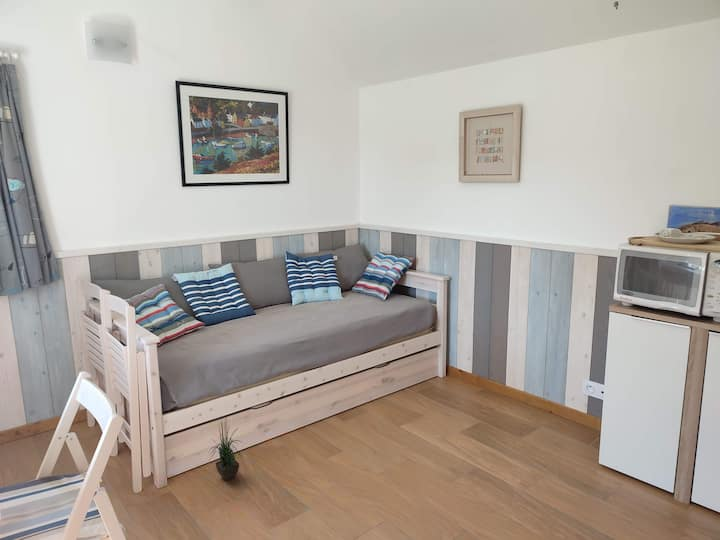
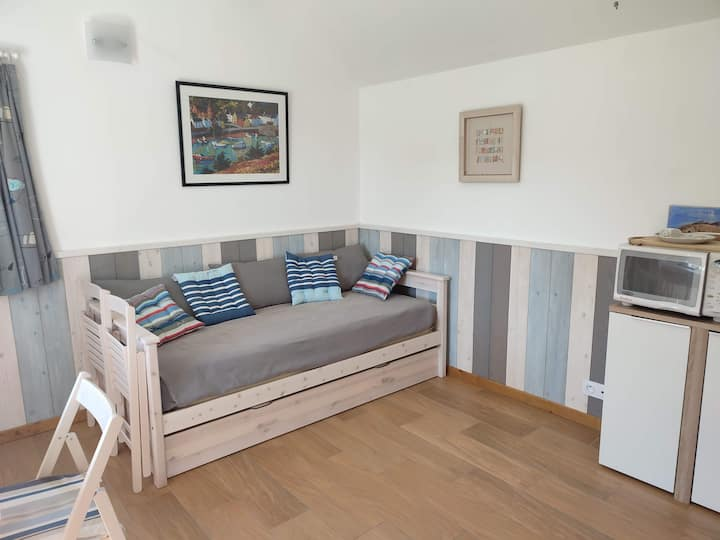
- potted plant [208,416,245,482]
